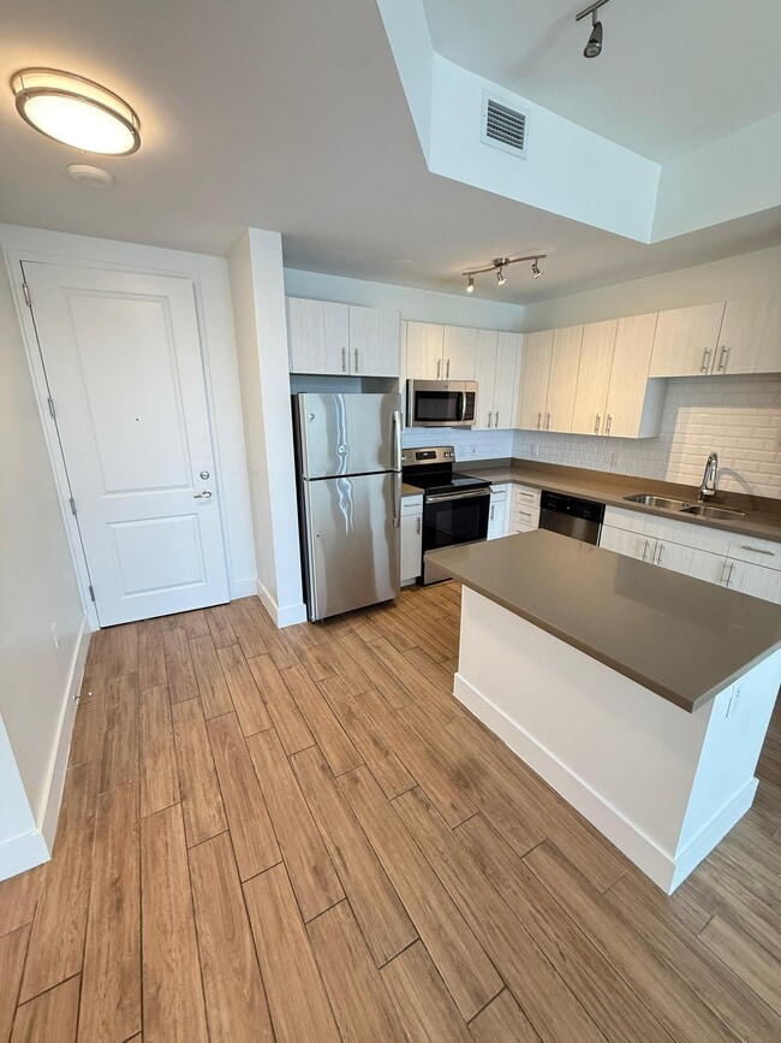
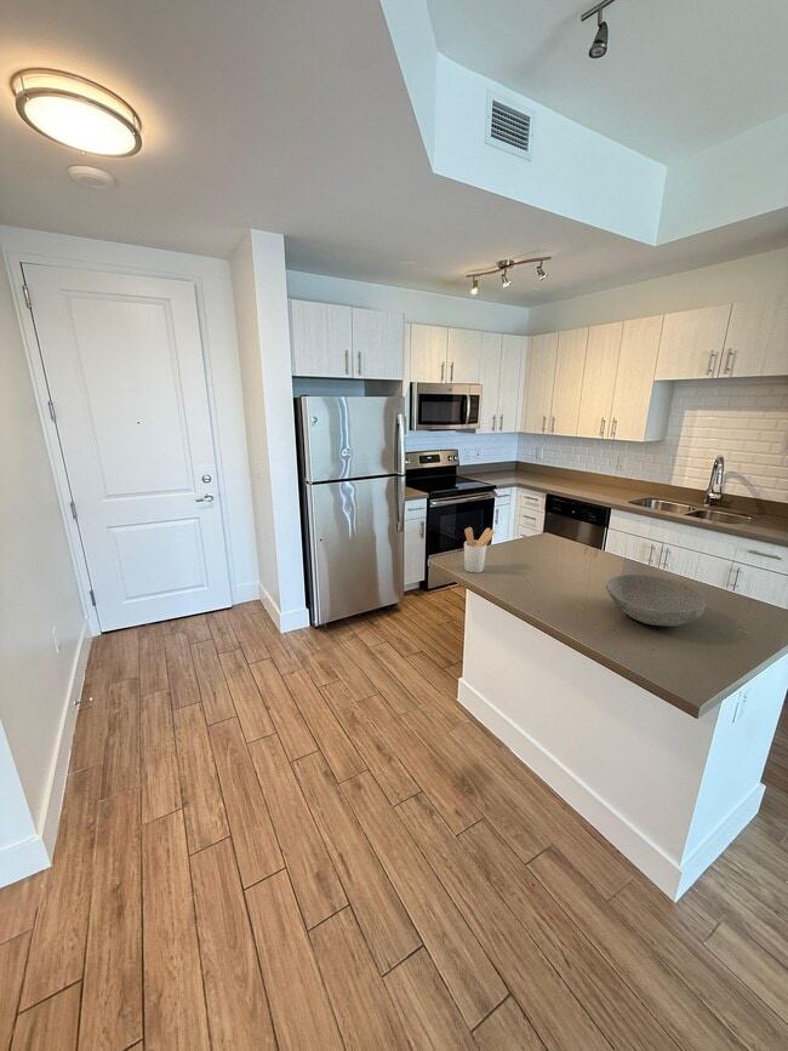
+ bowl [605,573,708,628]
+ utensil holder [463,526,496,573]
